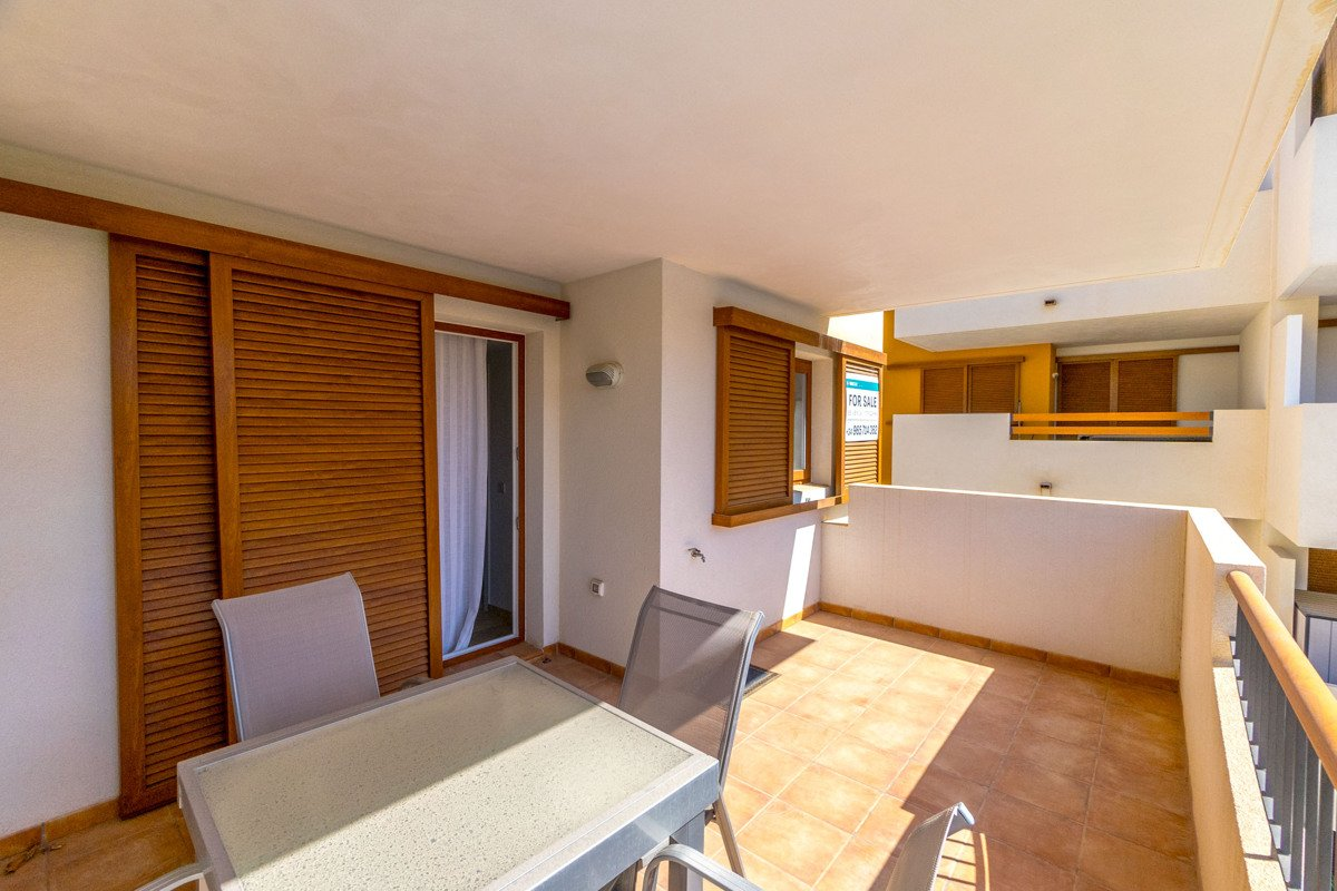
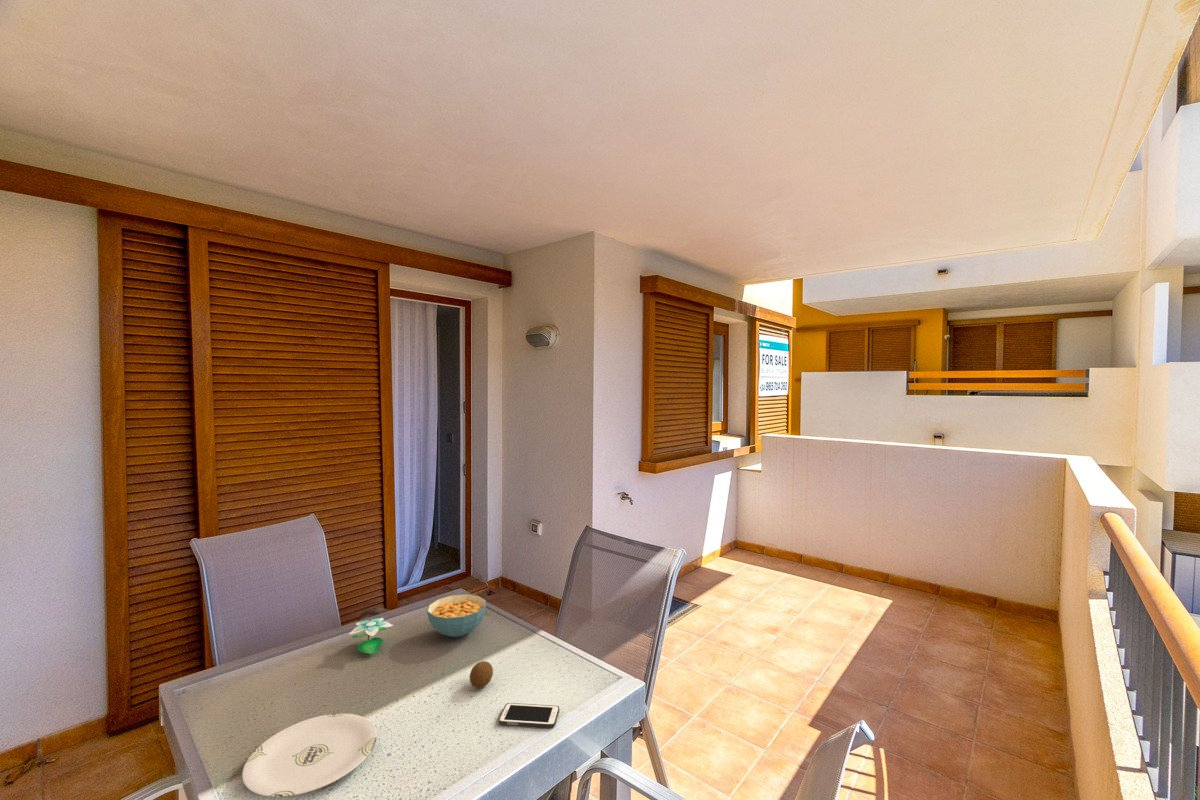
+ fruit [469,660,494,689]
+ cell phone [497,702,560,728]
+ flower [348,617,394,655]
+ plate [241,713,378,798]
+ cereal bowl [426,593,487,638]
